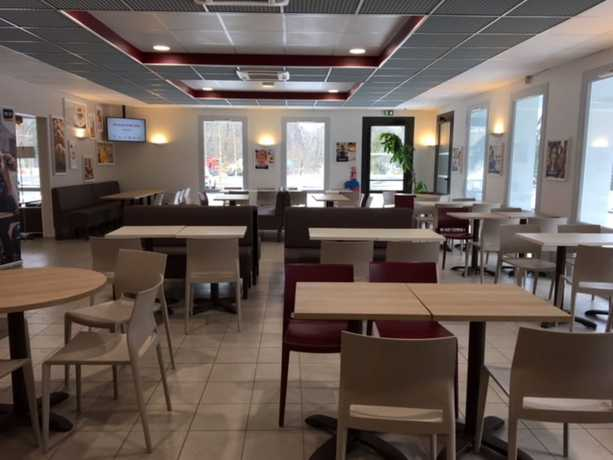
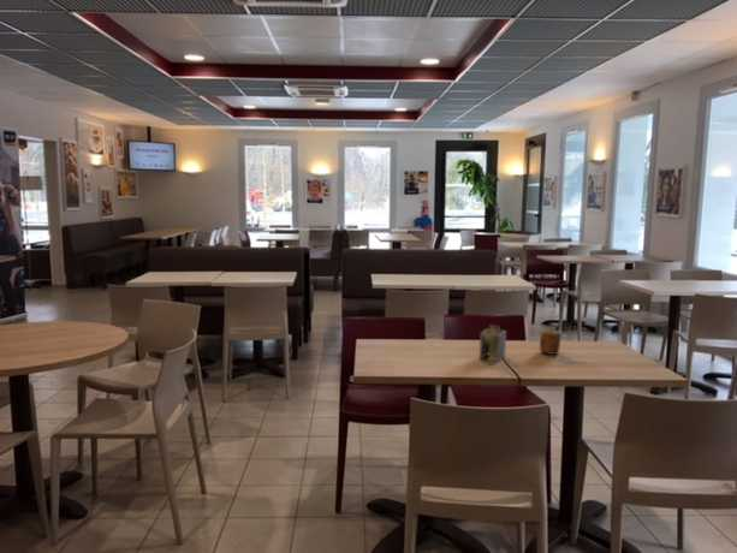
+ cup [539,328,563,356]
+ napkin holder [479,323,507,363]
